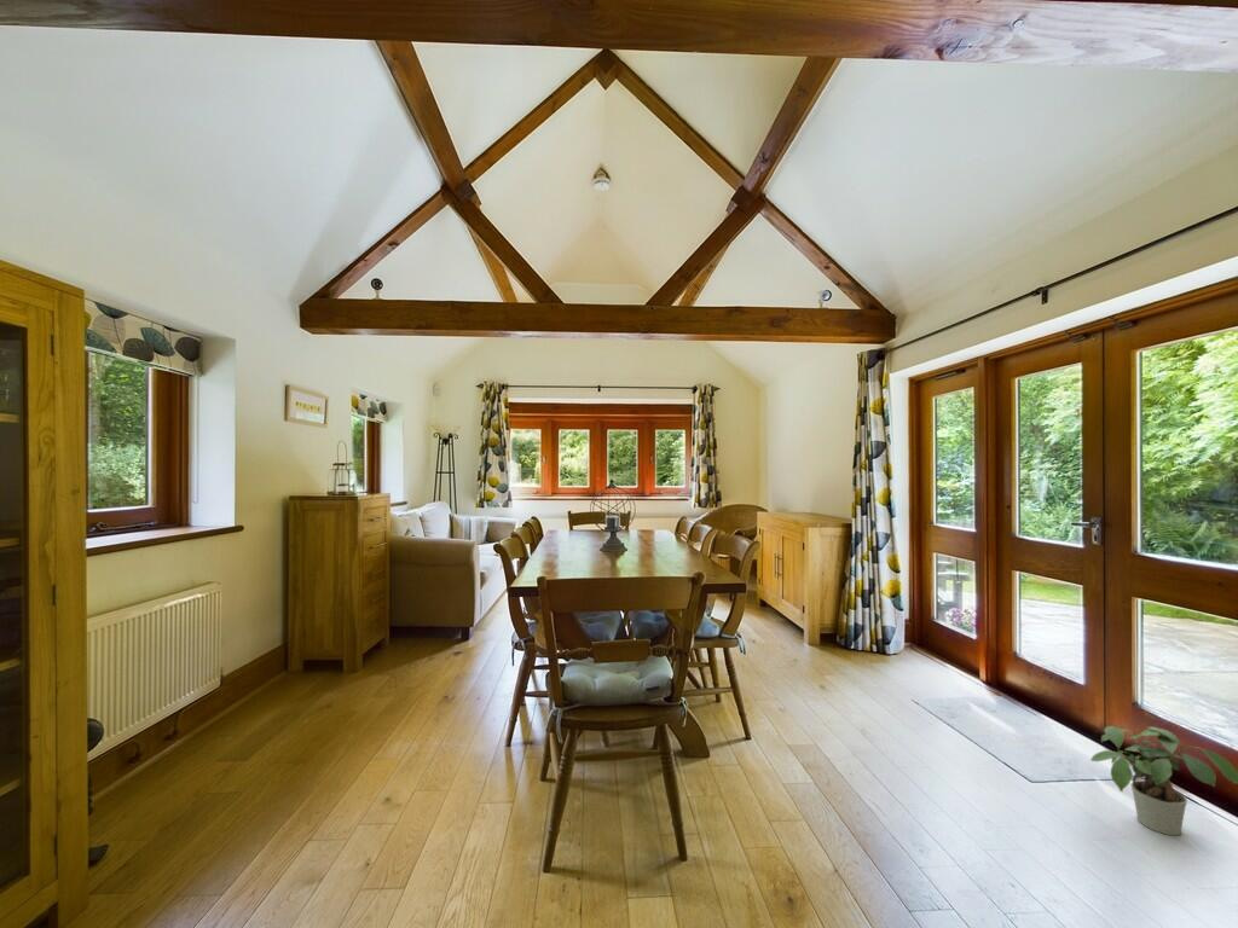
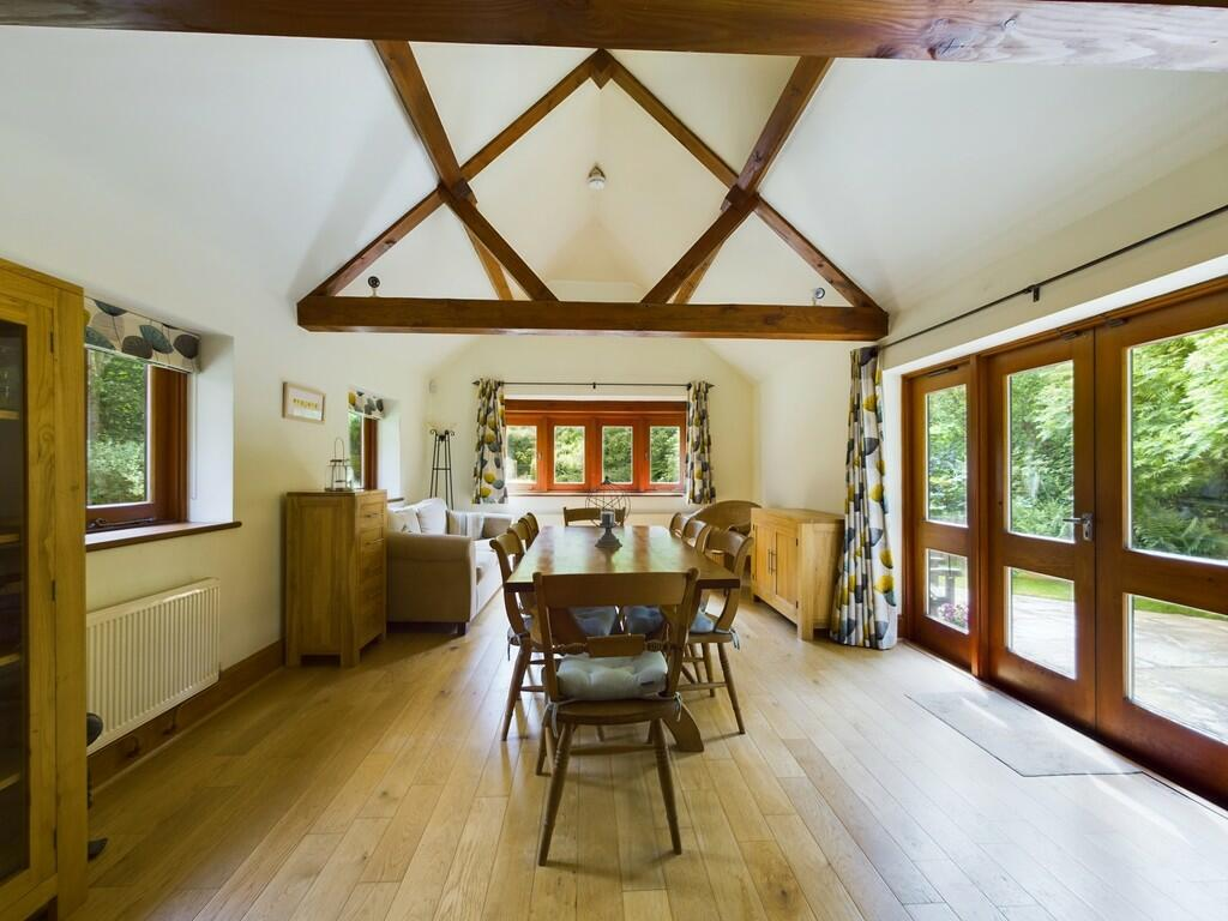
- potted plant [1089,725,1238,836]
